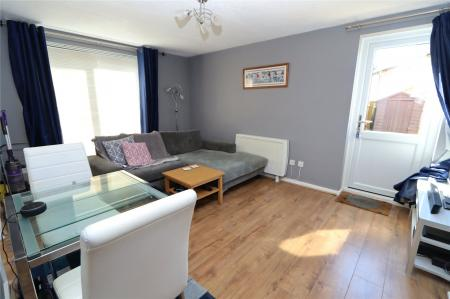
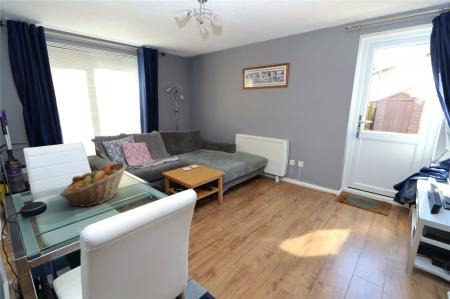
+ fruit basket [58,161,128,208]
